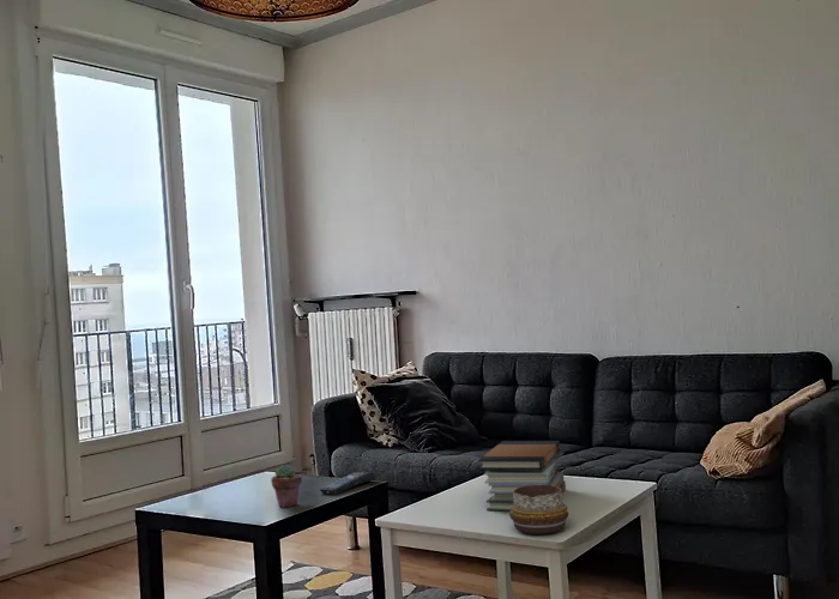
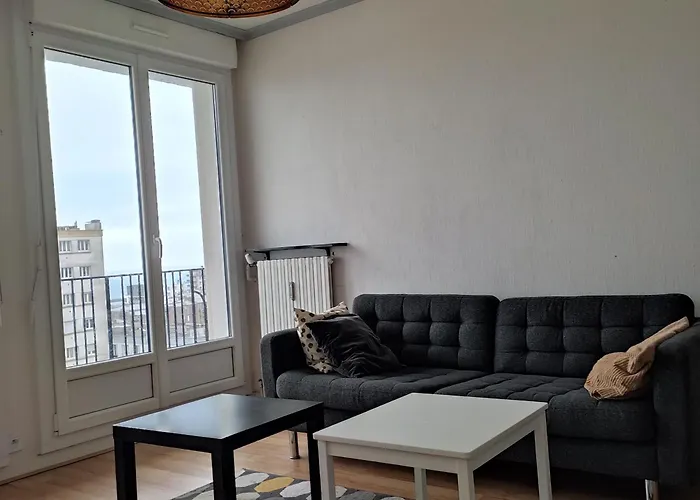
- decorative bowl [508,485,569,536]
- potted succulent [270,464,303,508]
- book stack [477,440,567,513]
- remote control [319,471,376,496]
